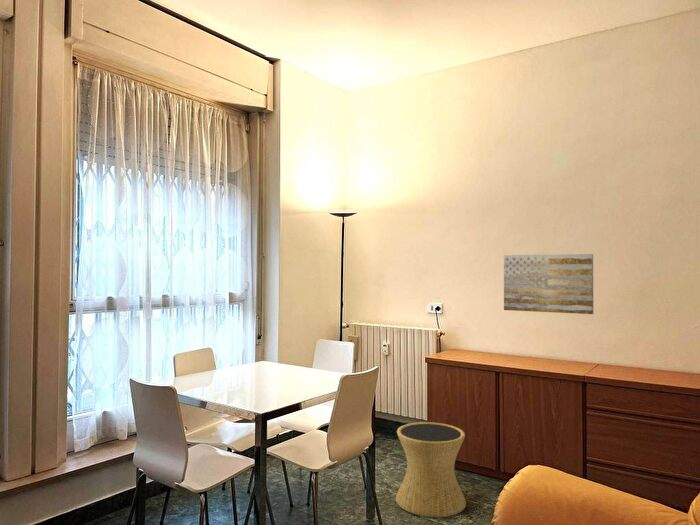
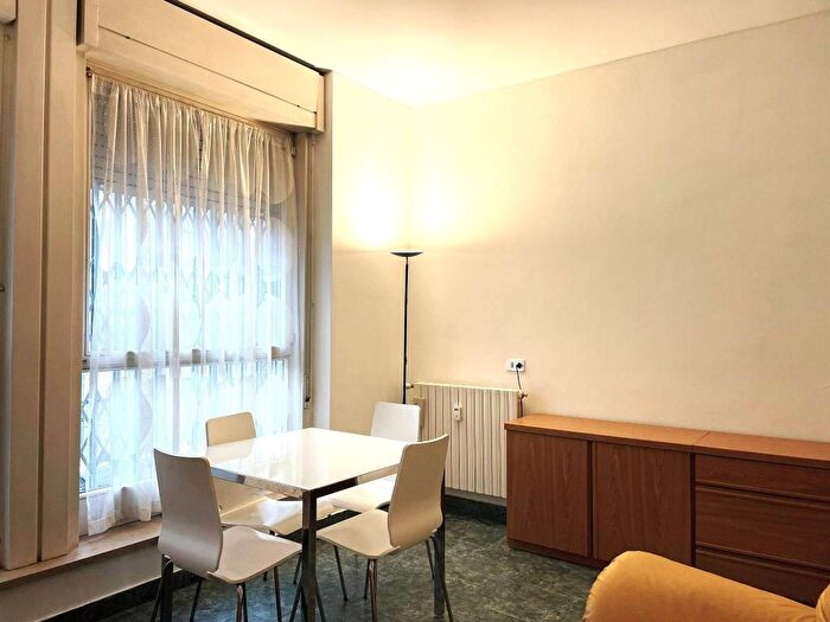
- wall art [503,253,594,315]
- side table [395,421,467,518]
